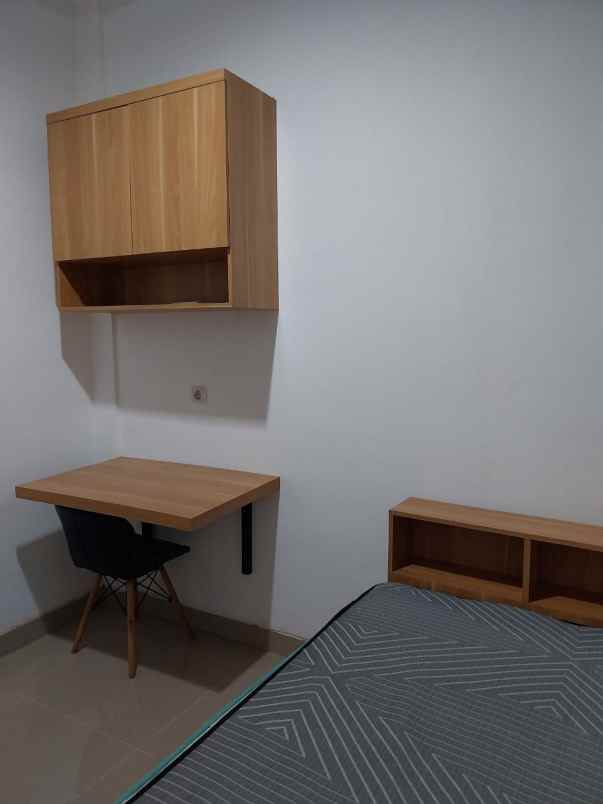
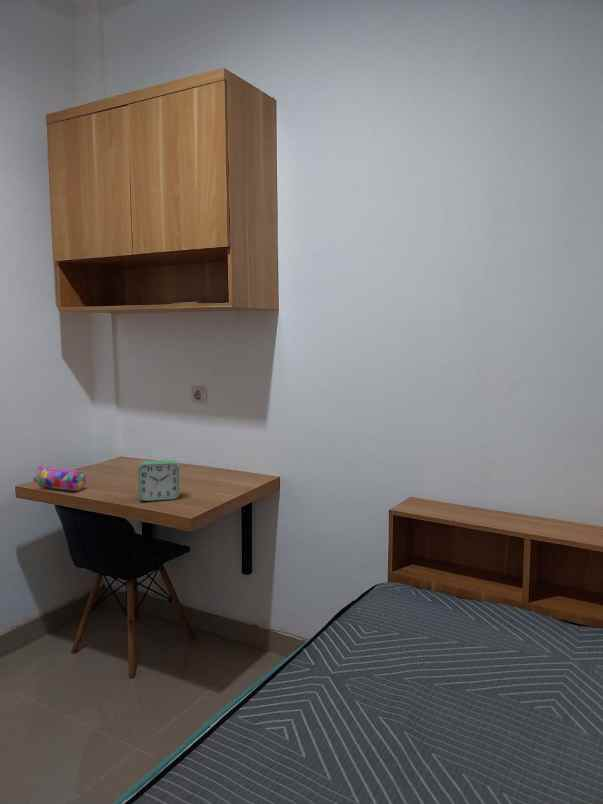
+ alarm clock [137,459,181,502]
+ pencil case [32,465,87,492]
